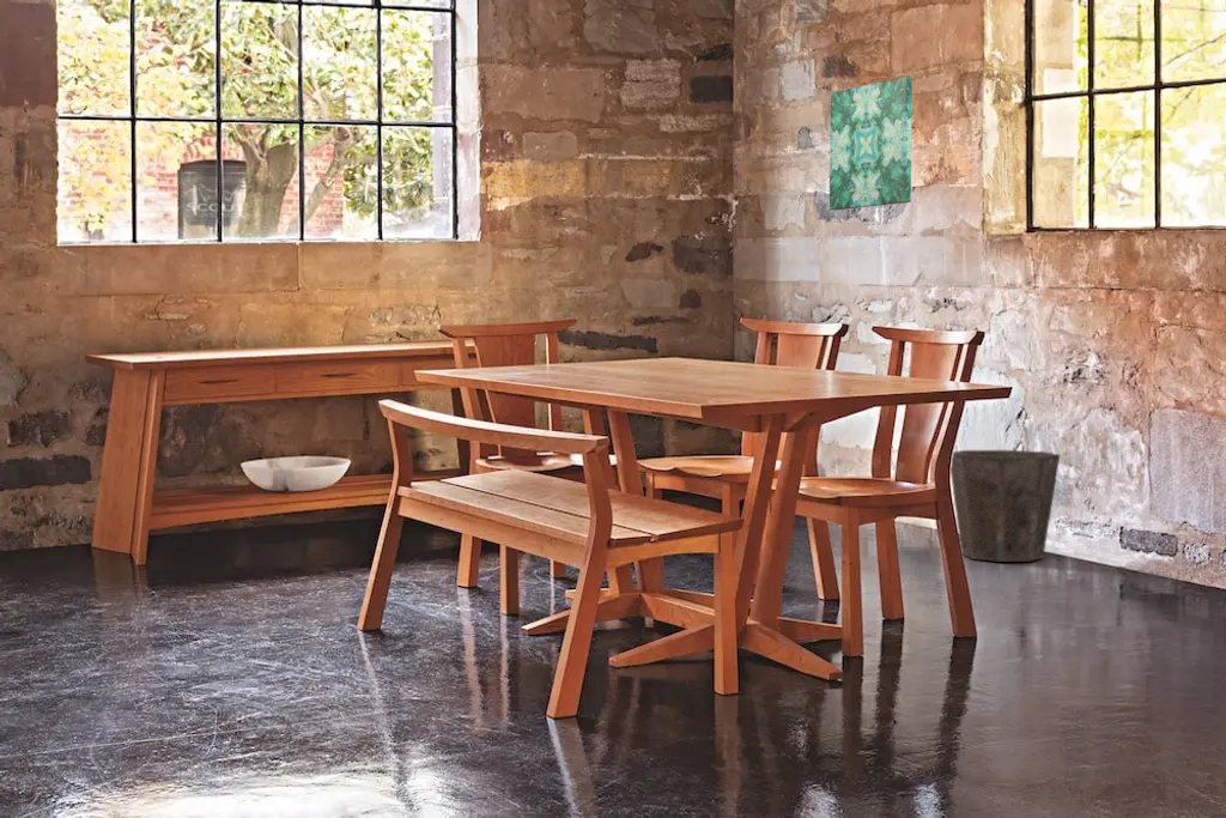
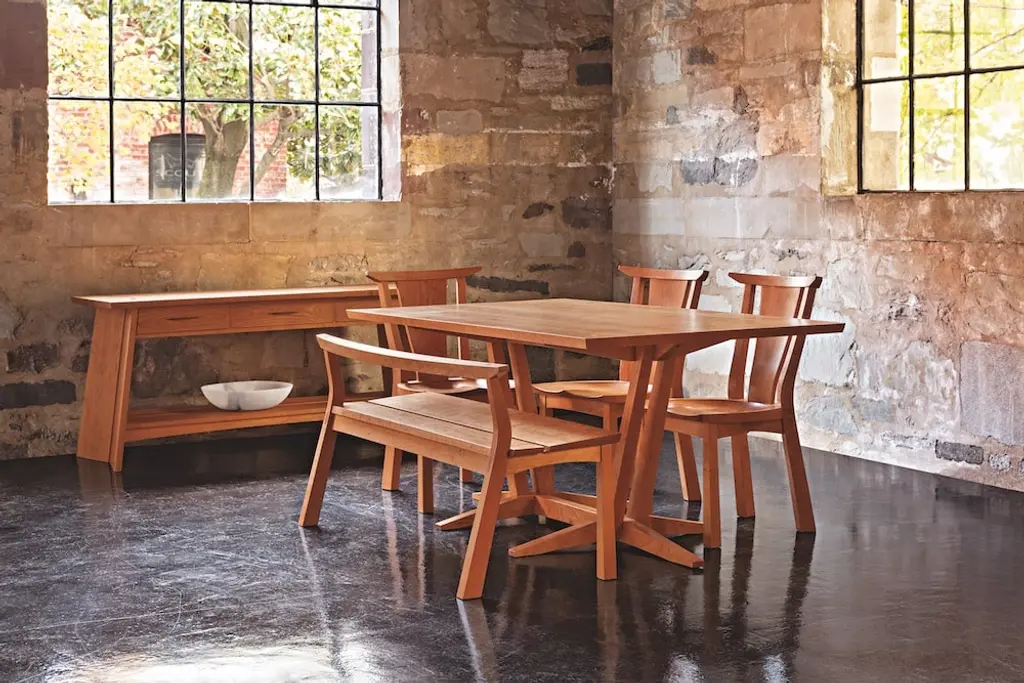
- wall art [829,75,914,212]
- waste bin [949,449,1061,563]
